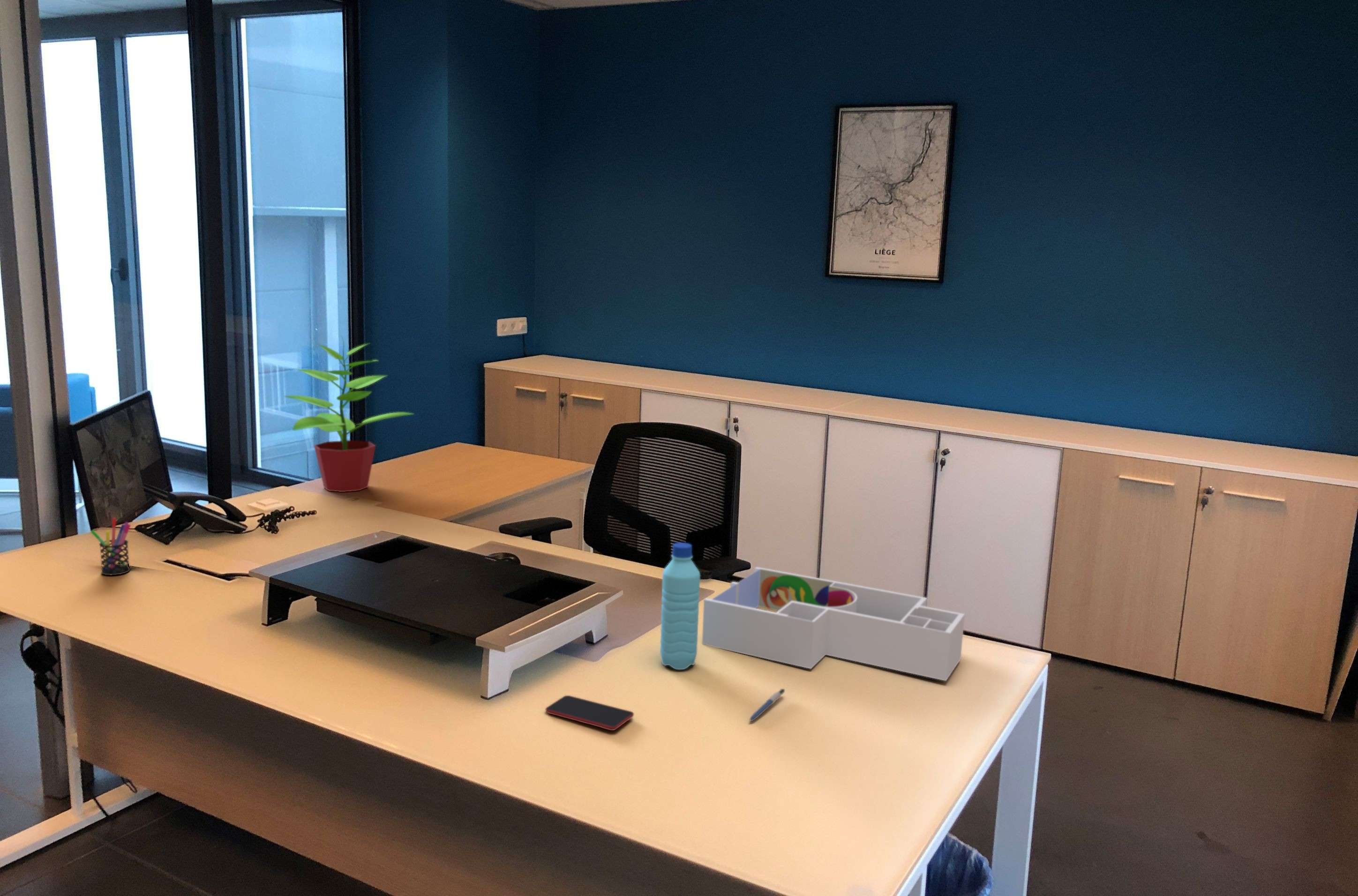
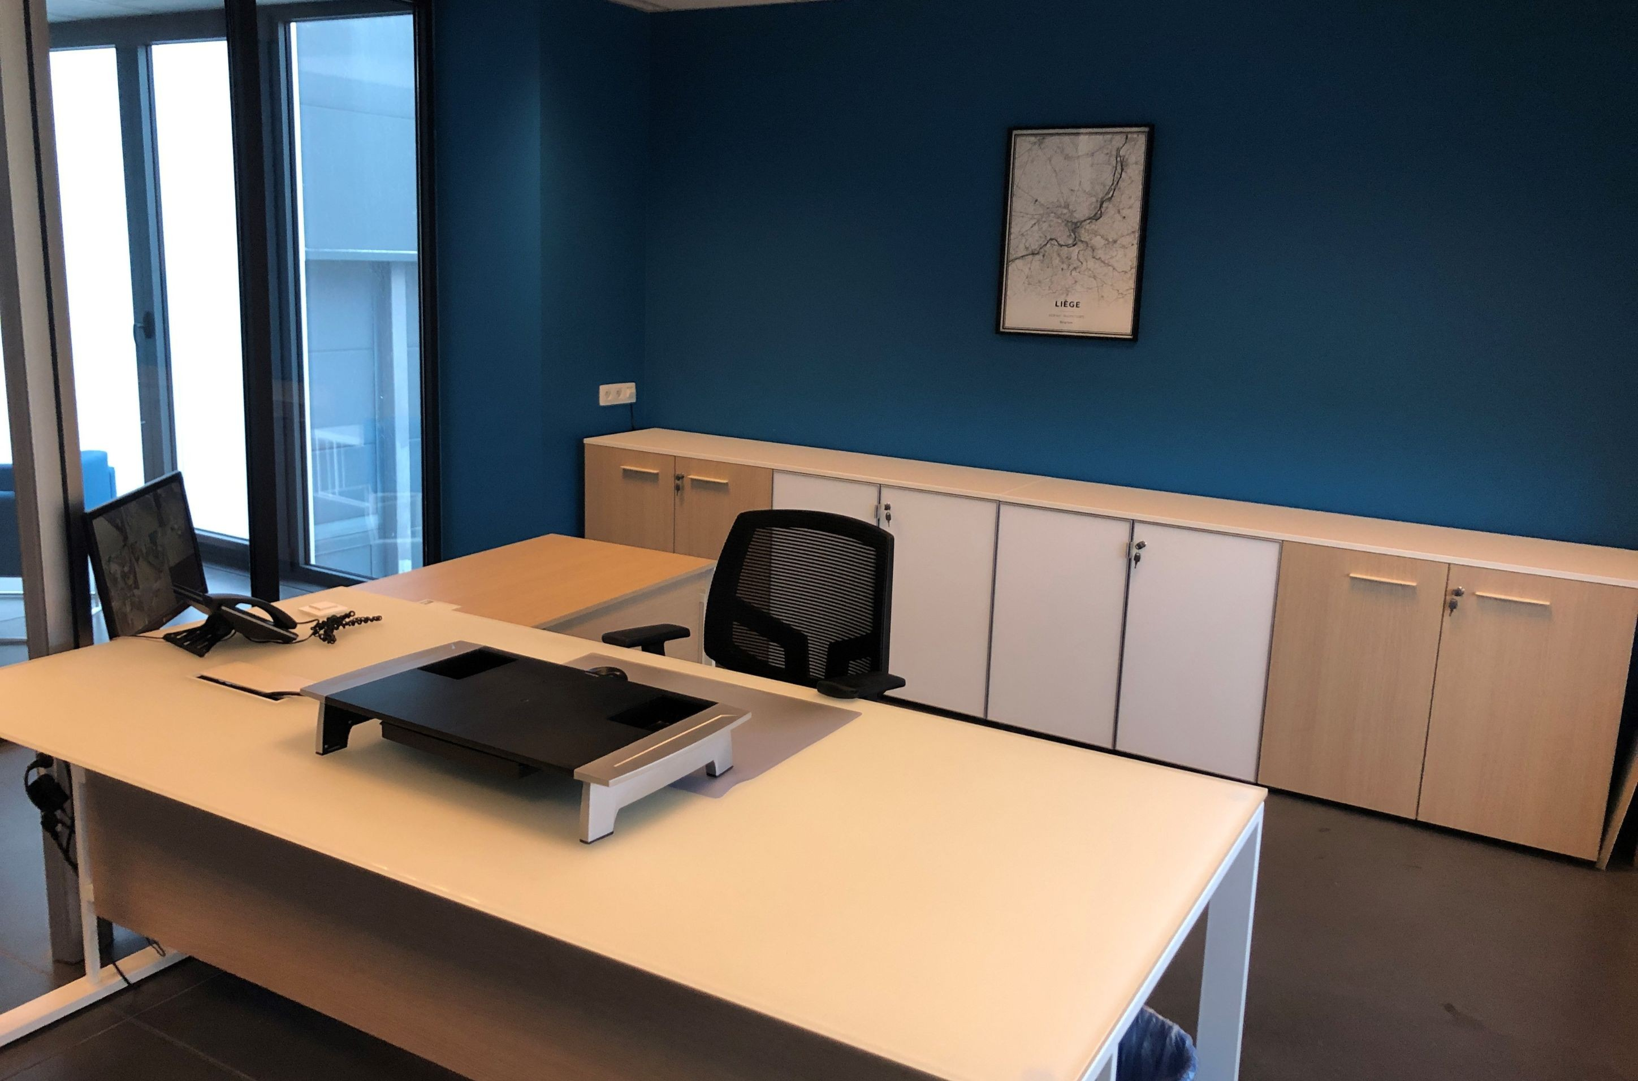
- potted plant [282,336,414,493]
- water bottle [660,542,701,670]
- smartphone [545,695,634,731]
- pen holder [90,517,131,575]
- pen [749,688,786,722]
- desk organizer [702,567,965,681]
